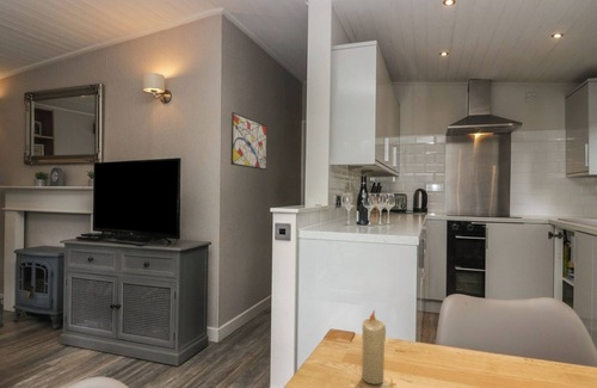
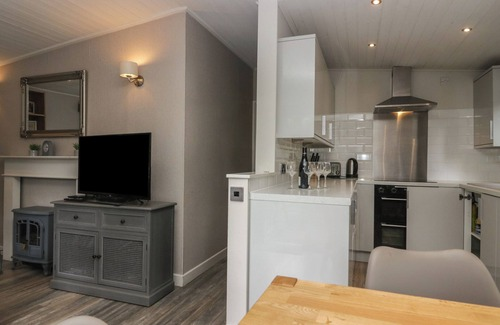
- wall art [229,111,267,171]
- candle [361,309,387,386]
